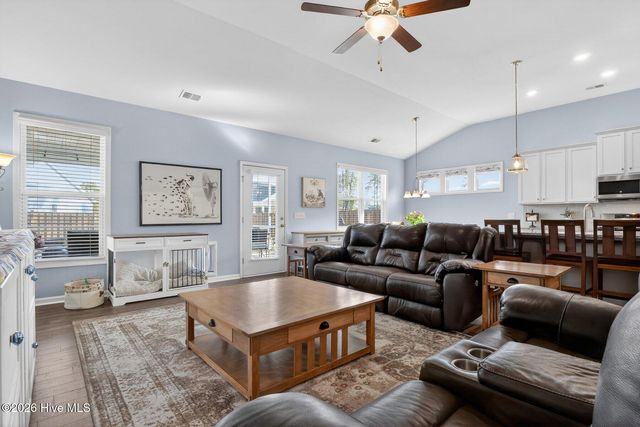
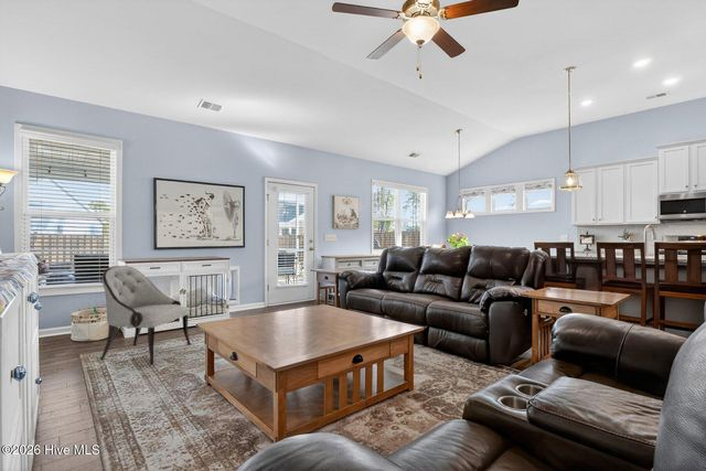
+ armchair [99,265,192,366]
